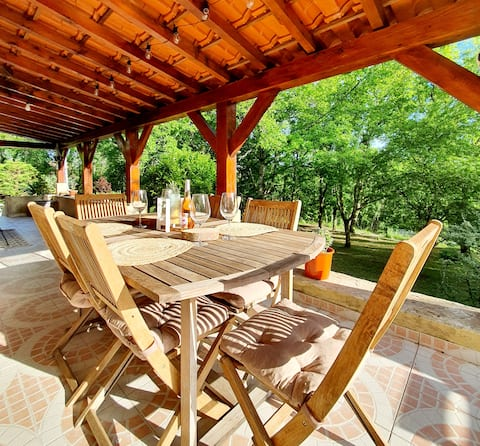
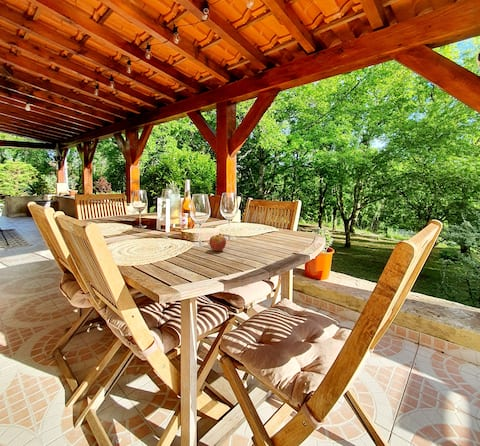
+ fruit [208,234,227,252]
